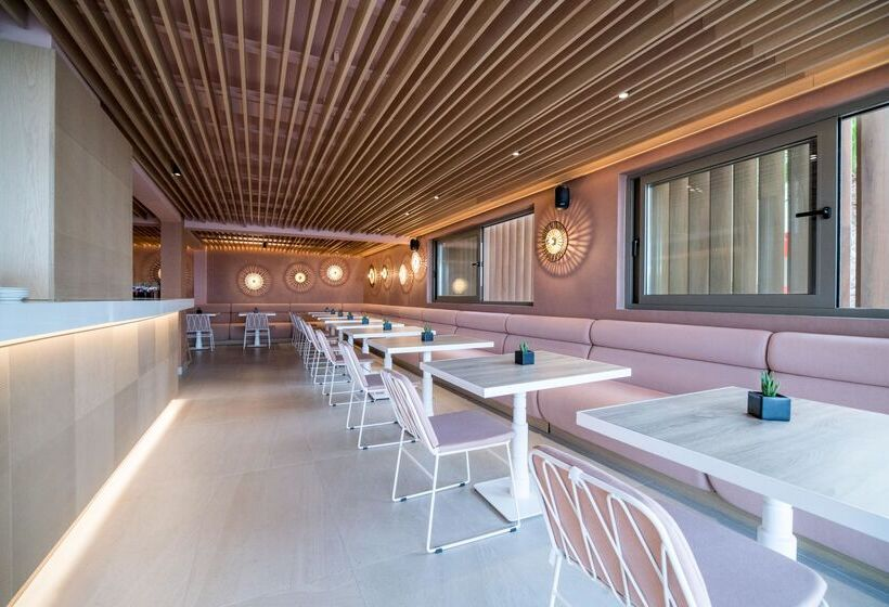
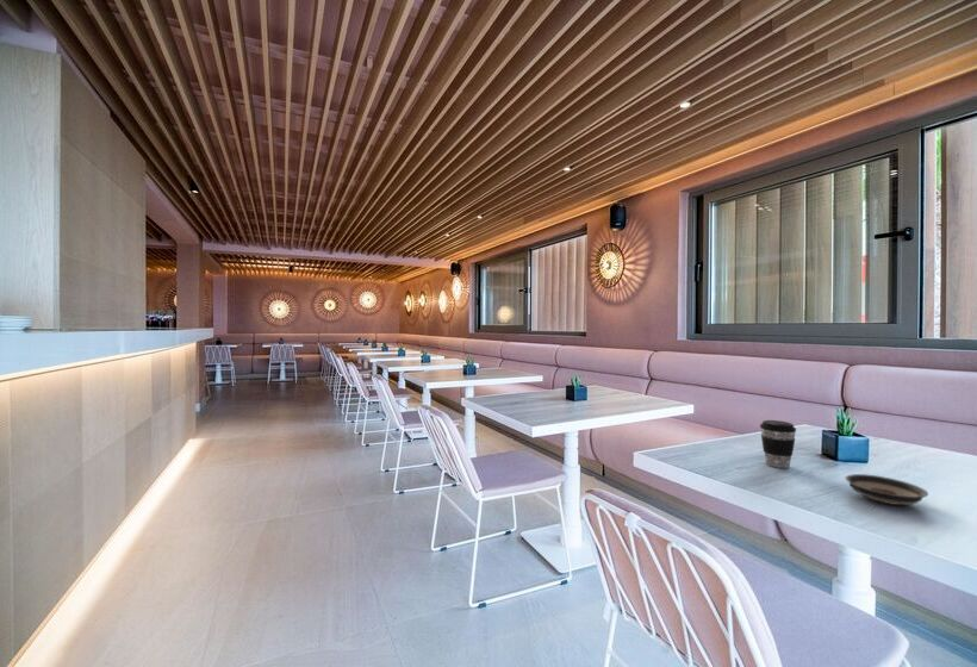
+ saucer [844,473,929,506]
+ coffee cup [759,419,797,469]
